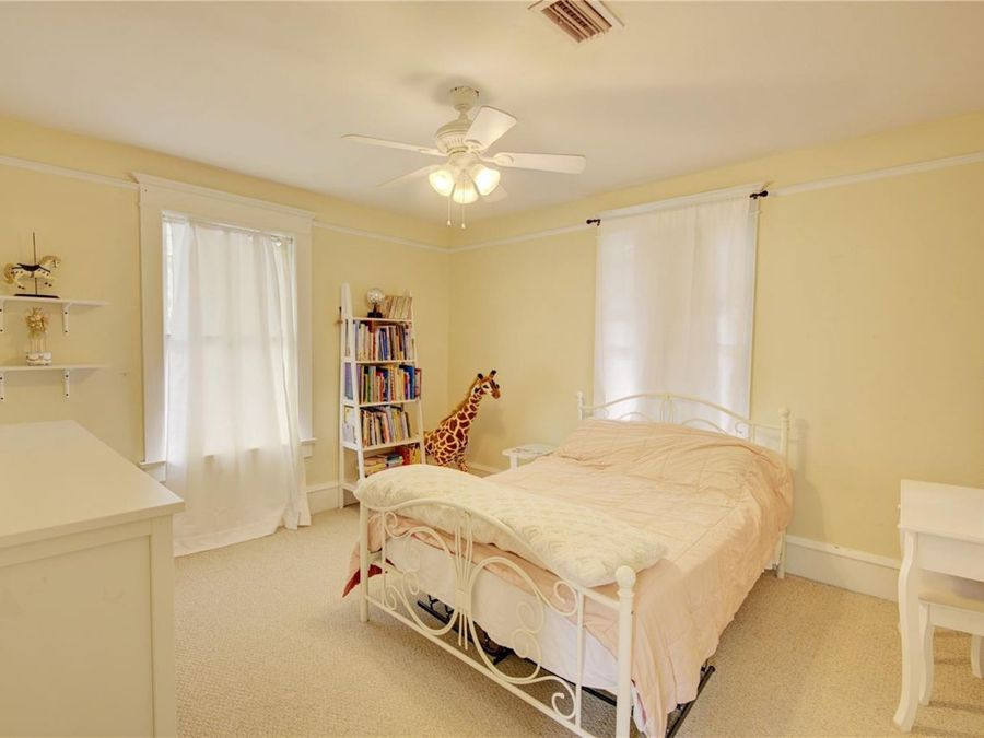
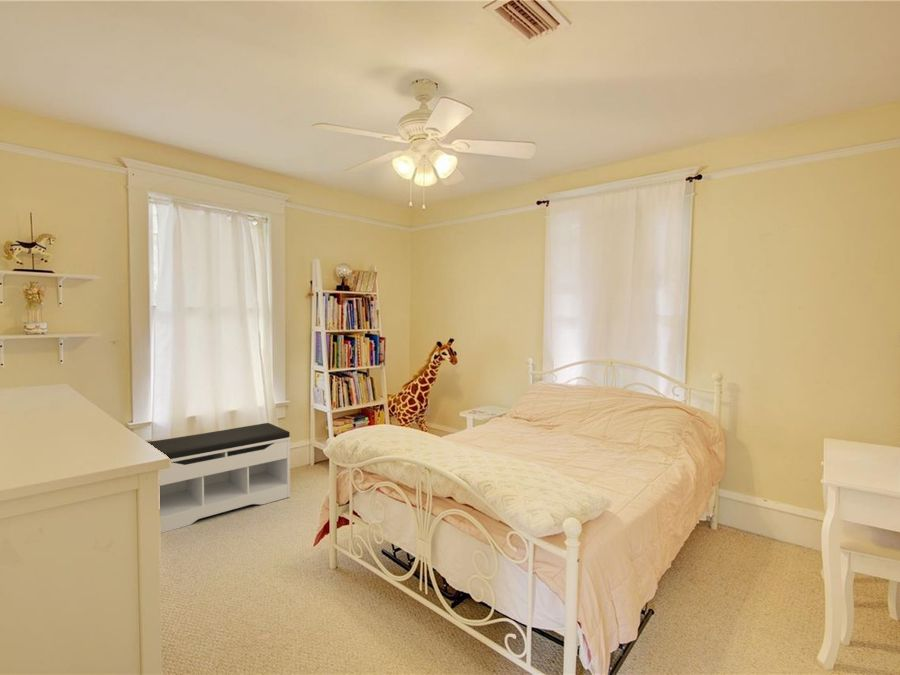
+ bench [147,422,291,534]
